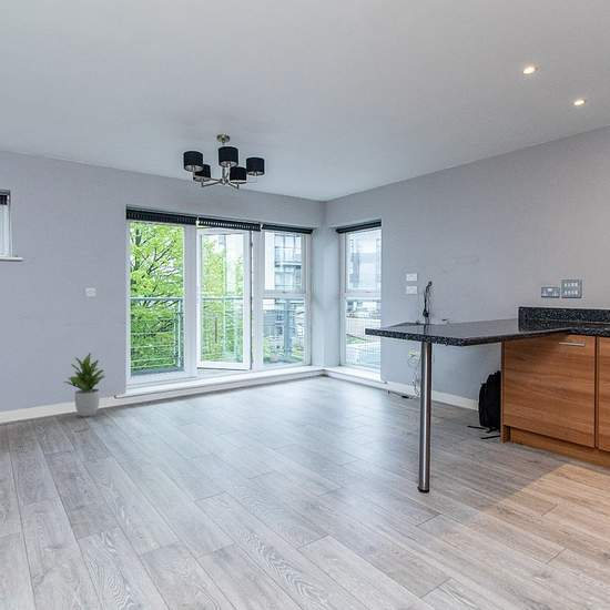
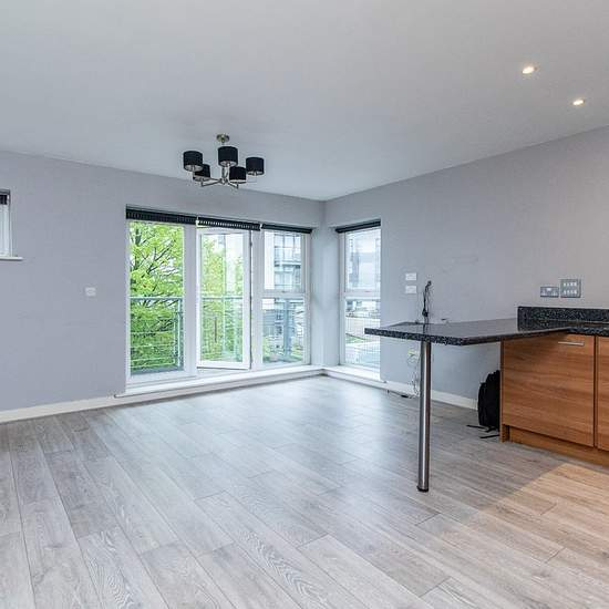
- potted plant [63,352,106,417]
